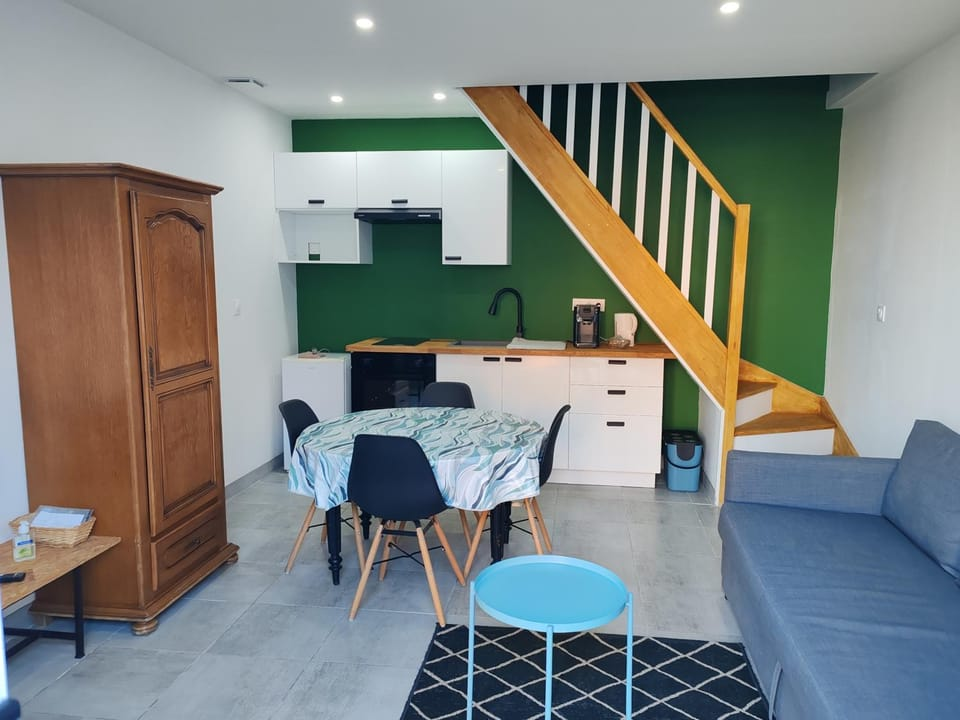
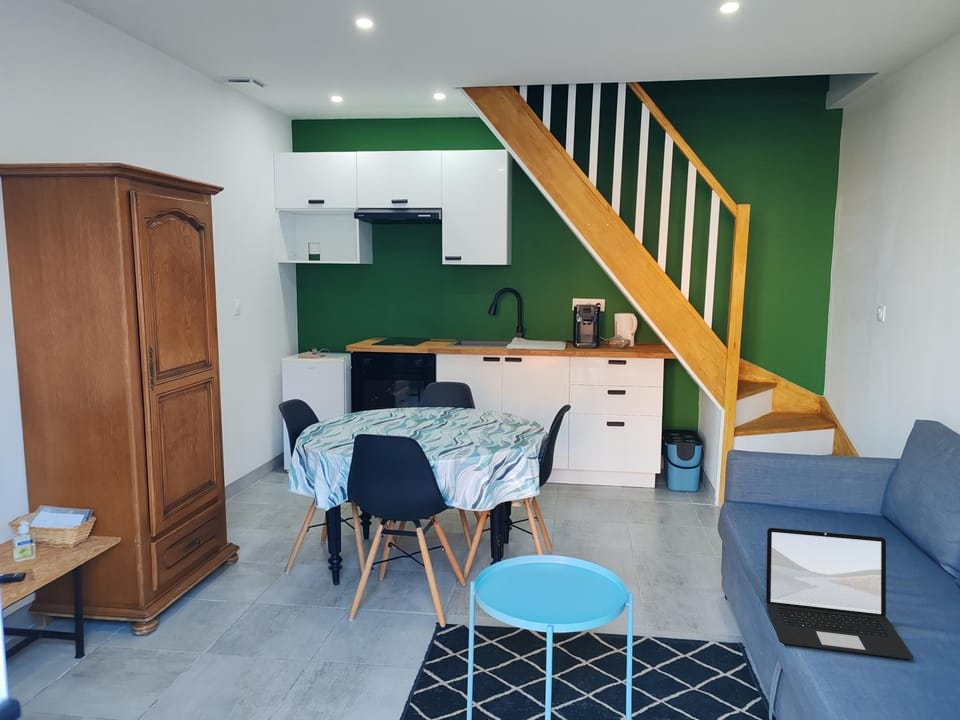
+ laptop [765,527,914,661]
